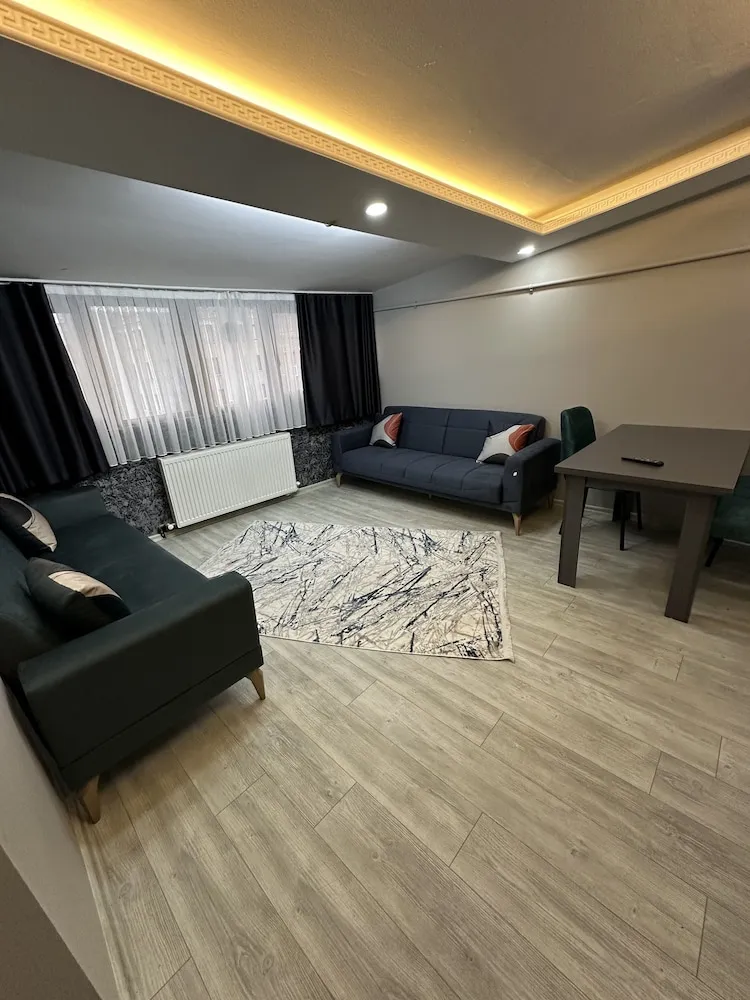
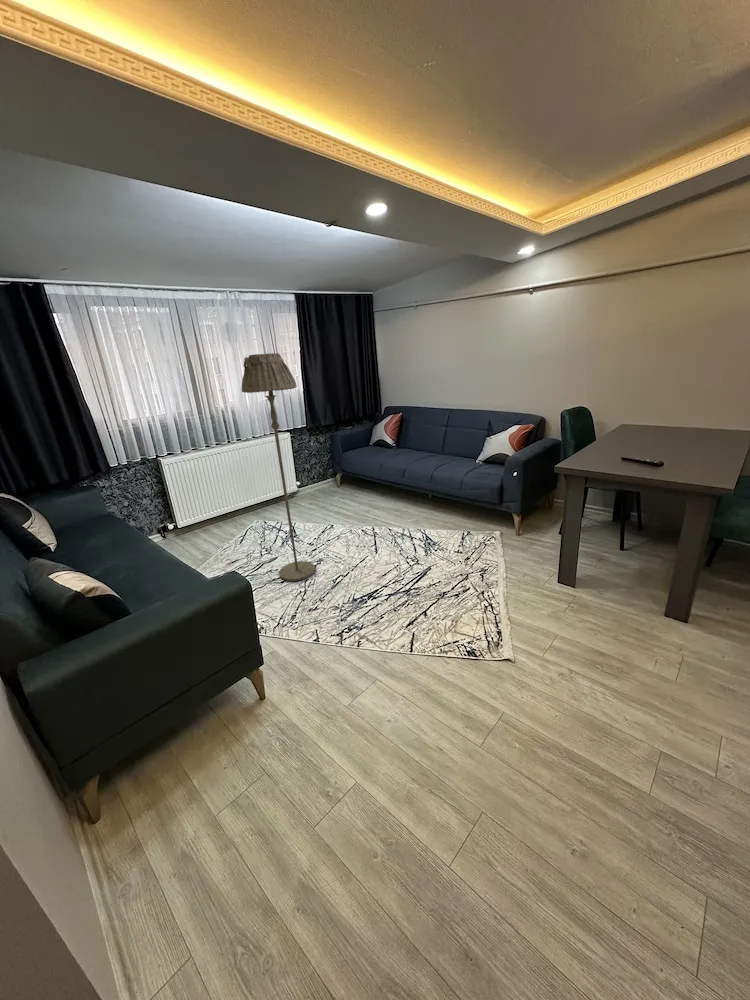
+ floor lamp [240,352,316,582]
